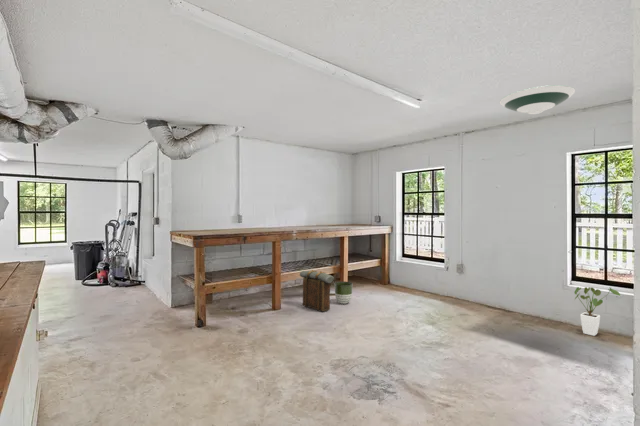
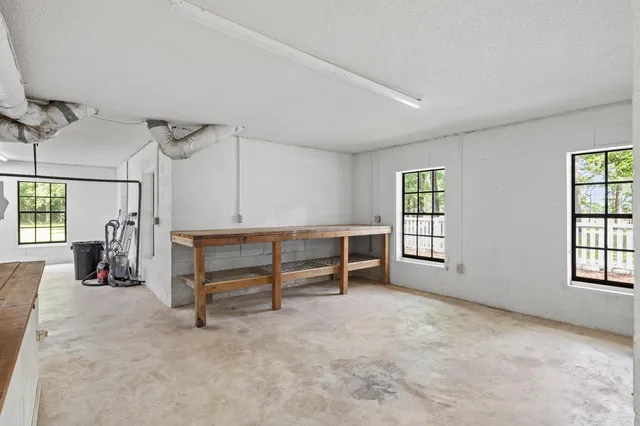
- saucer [499,84,576,115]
- backpack [299,269,335,312]
- house plant [573,286,621,337]
- planter [334,281,354,305]
